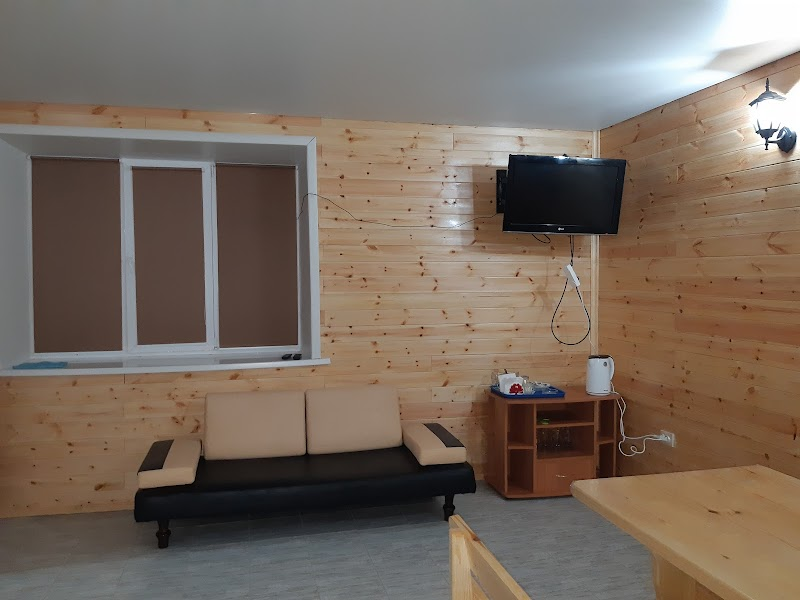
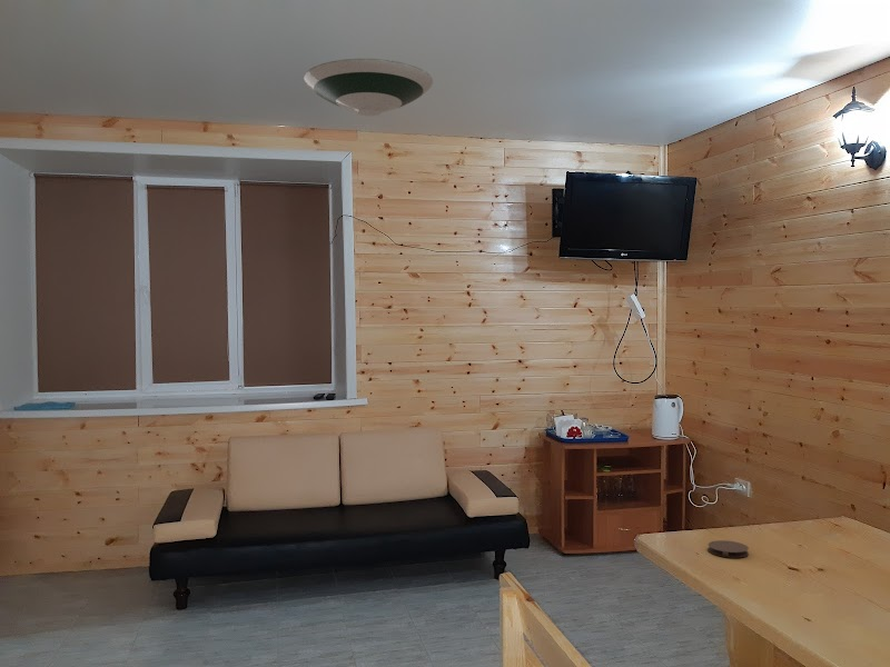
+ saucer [303,58,434,118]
+ coaster [708,539,750,559]
